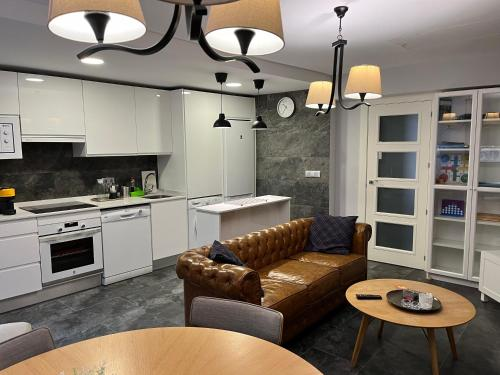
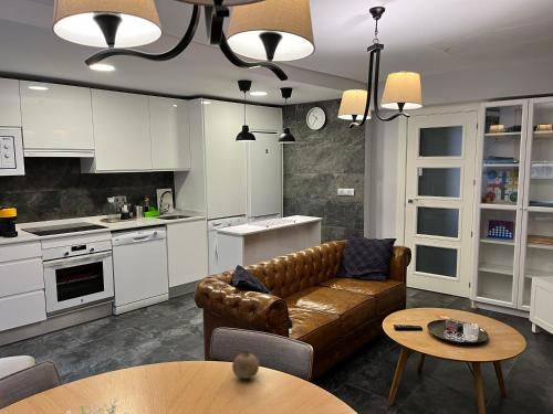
+ fruit [231,349,260,380]
